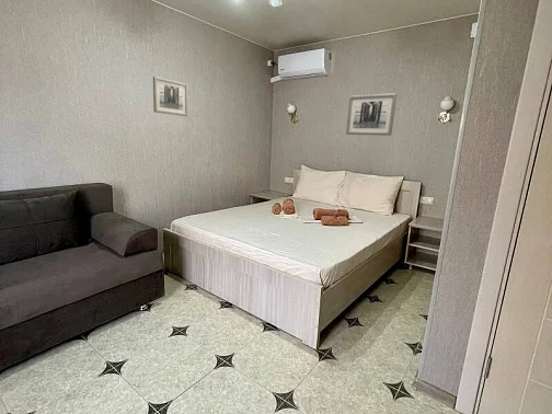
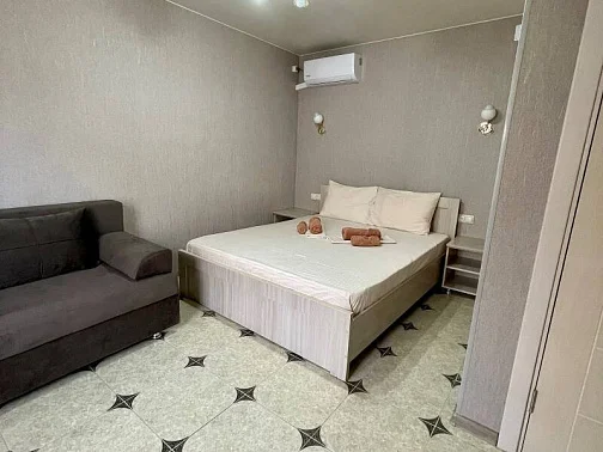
- wall art [345,92,398,137]
- wall art [152,76,188,117]
